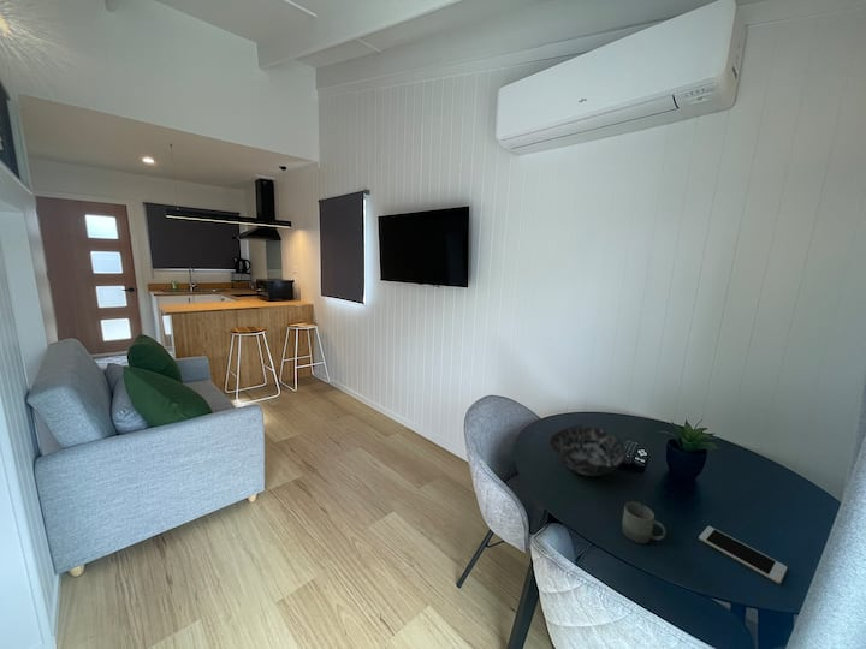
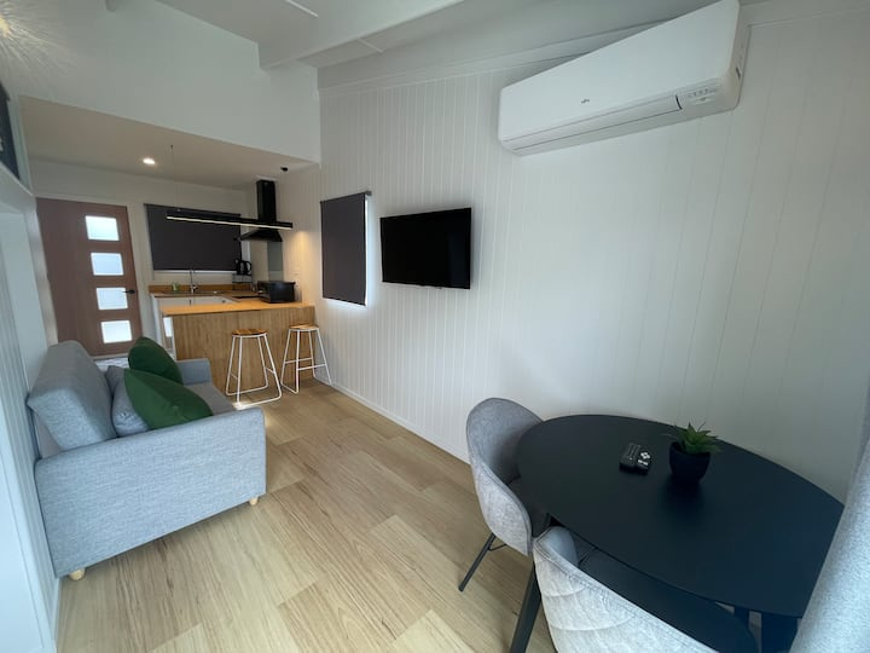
- cell phone [698,525,788,585]
- cup [621,501,668,544]
- bowl [548,424,627,477]
